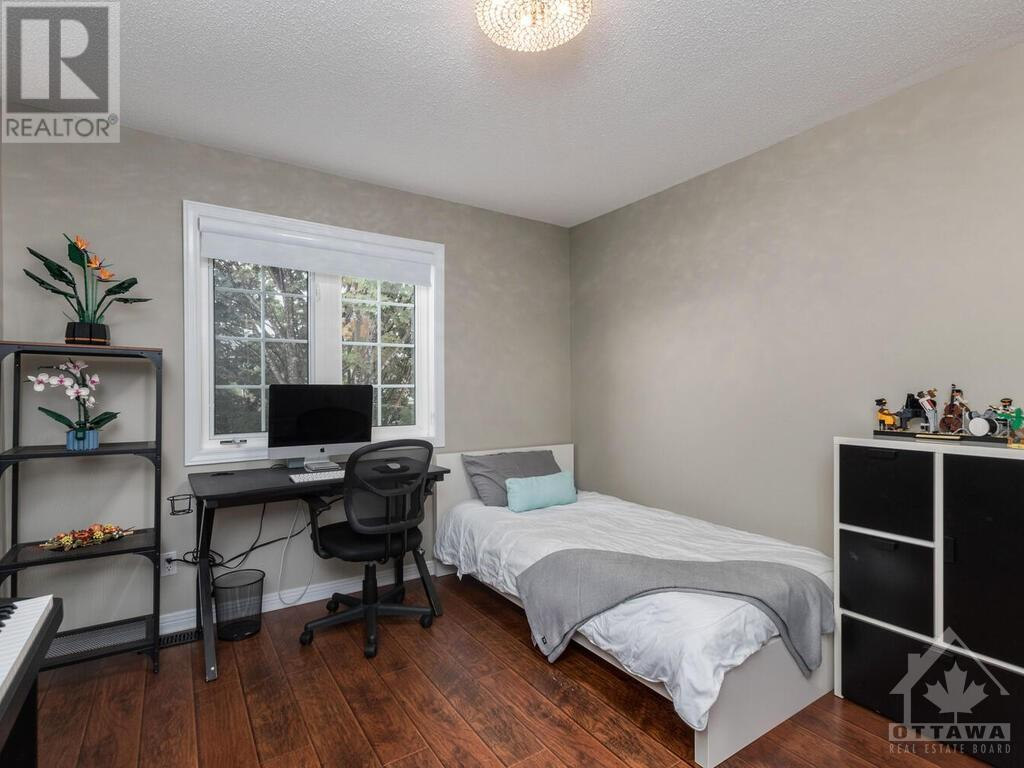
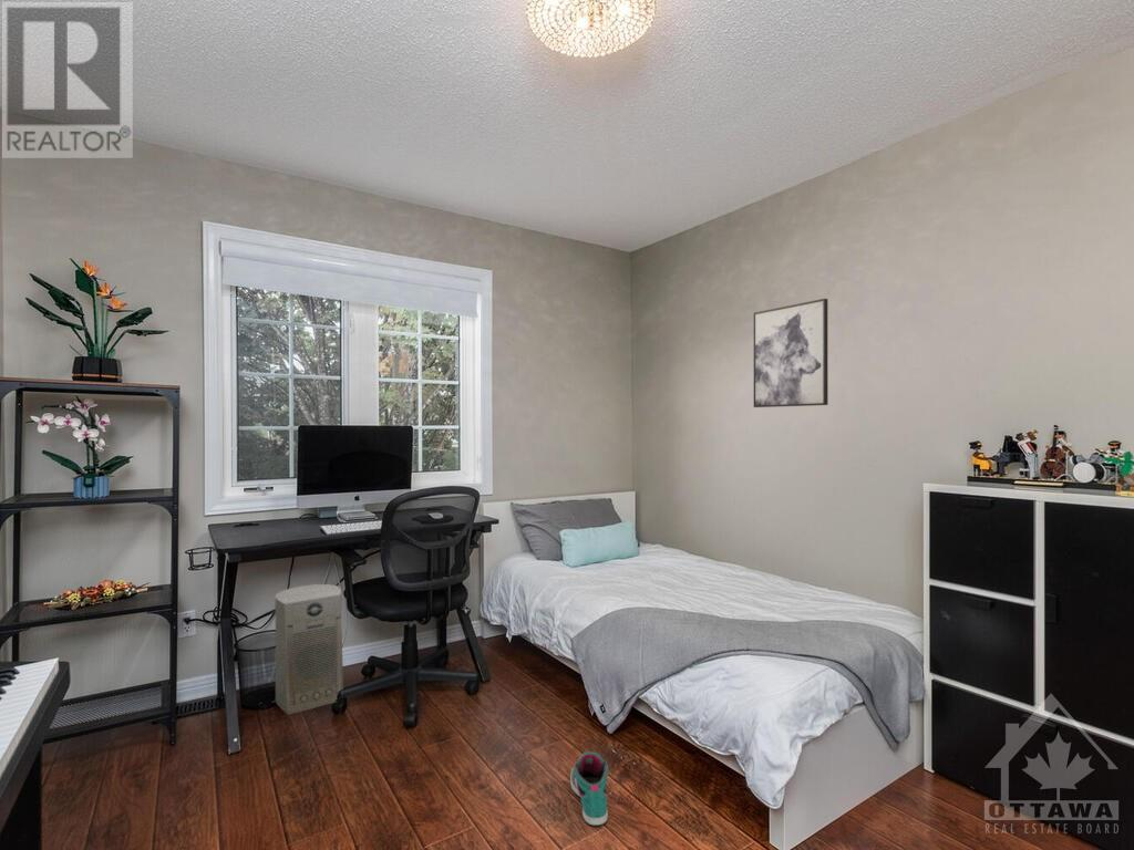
+ wall art [753,298,829,408]
+ sneaker [569,751,610,827]
+ fan [275,583,344,716]
